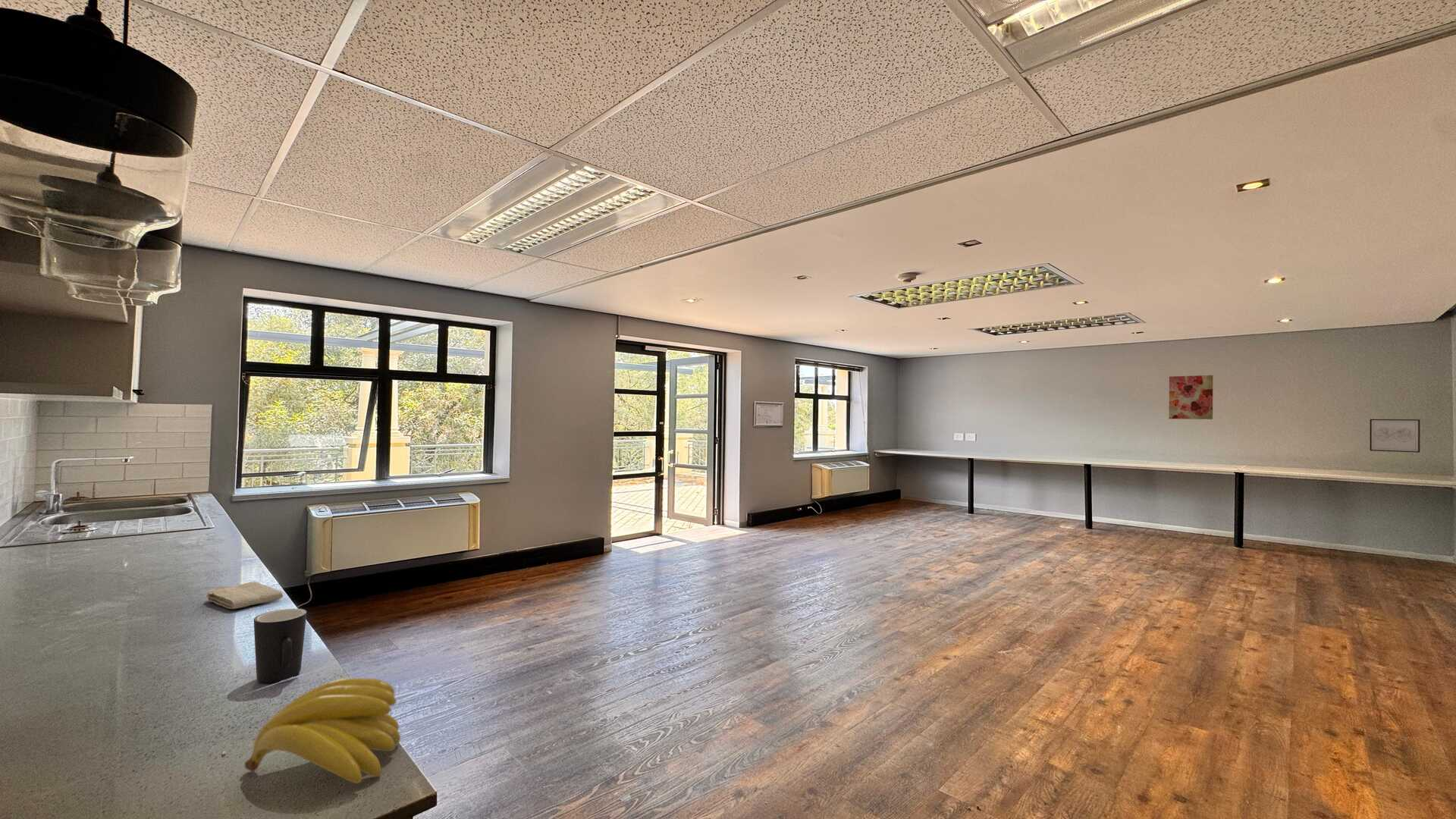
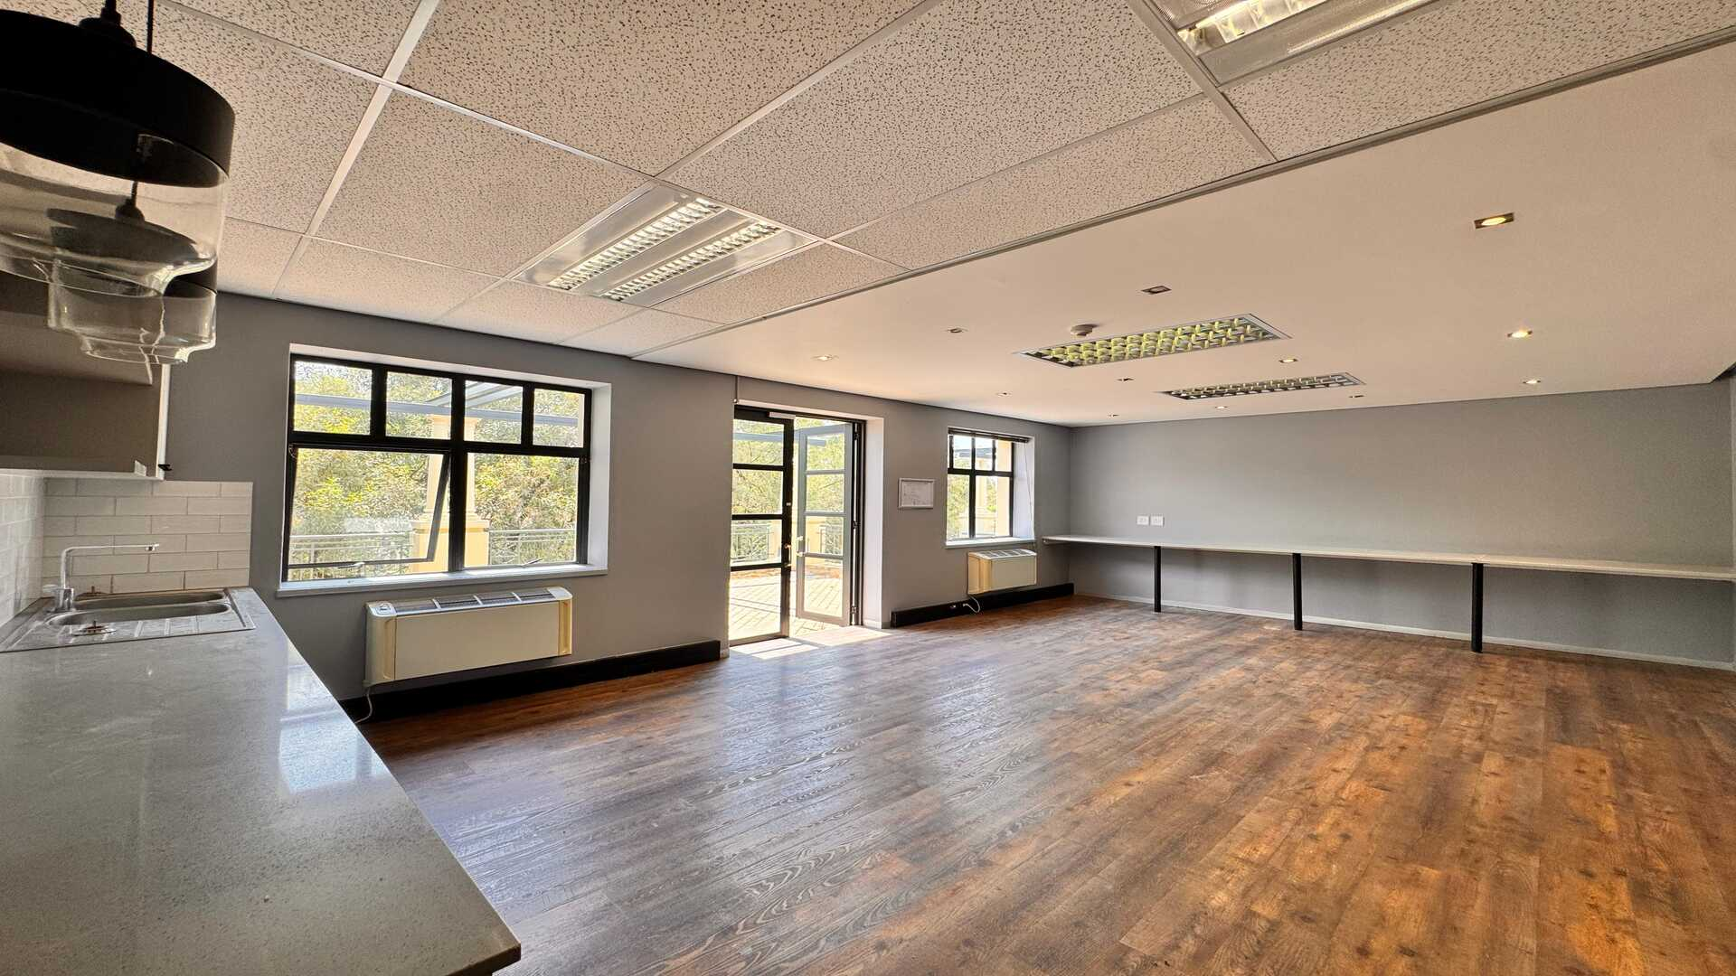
- wall art [1168,375,1213,420]
- banana [244,677,401,784]
- washcloth [206,581,284,610]
- wall art [1369,419,1420,453]
- mug [253,608,307,683]
